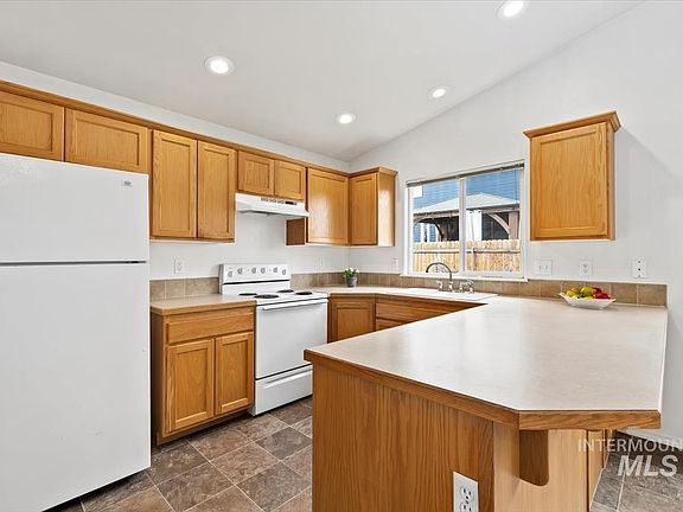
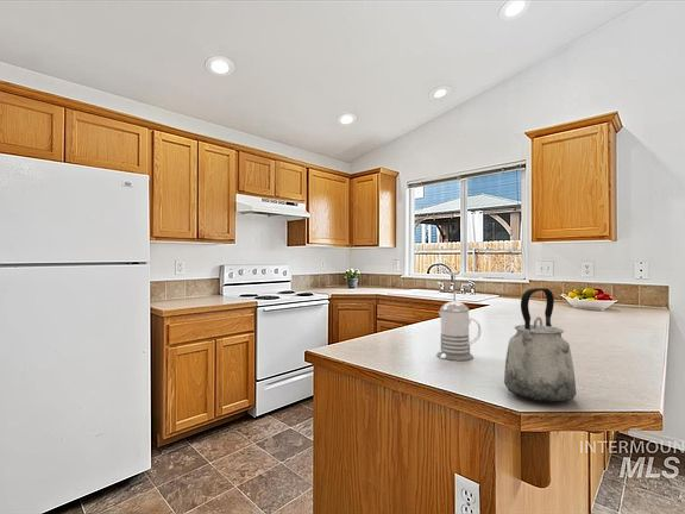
+ french press [435,271,482,362]
+ kettle [503,287,578,405]
